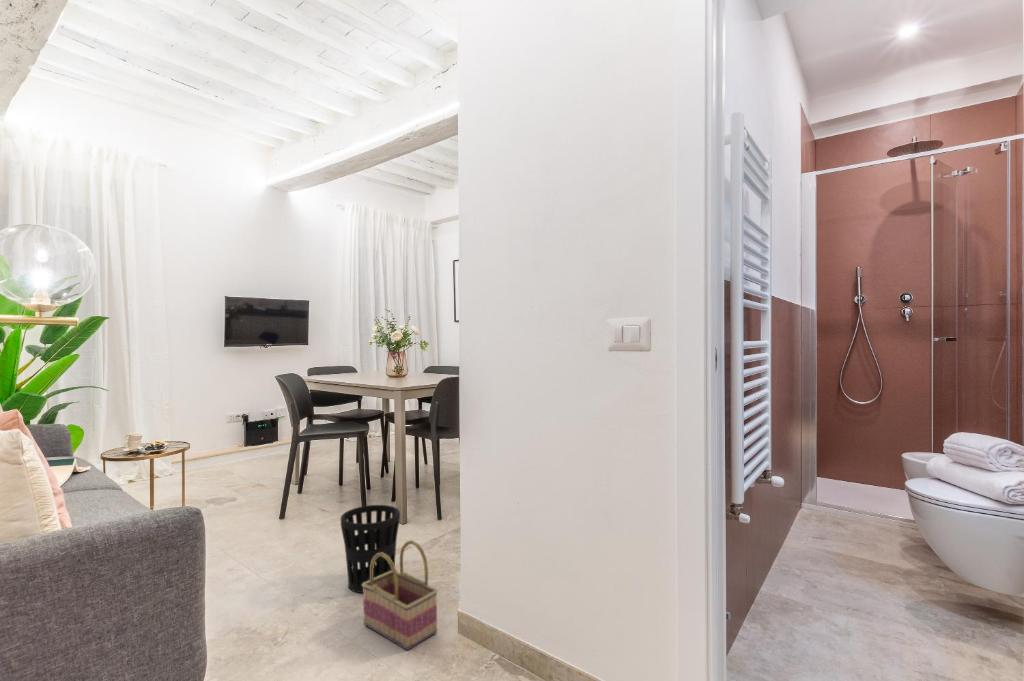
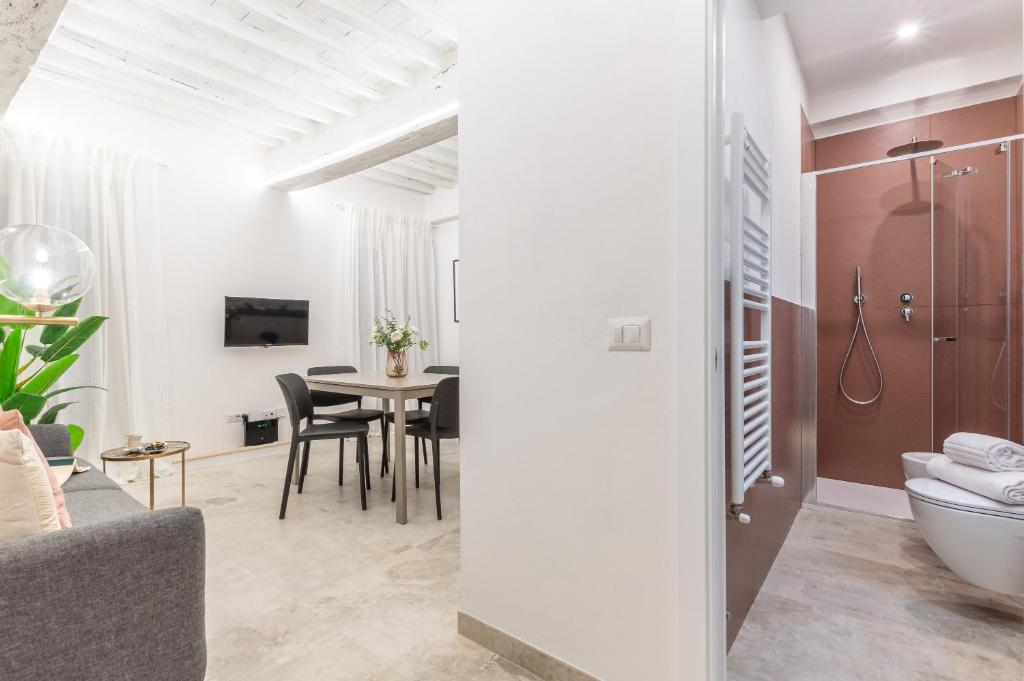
- wastebasket [340,504,401,594]
- basket [362,539,439,651]
